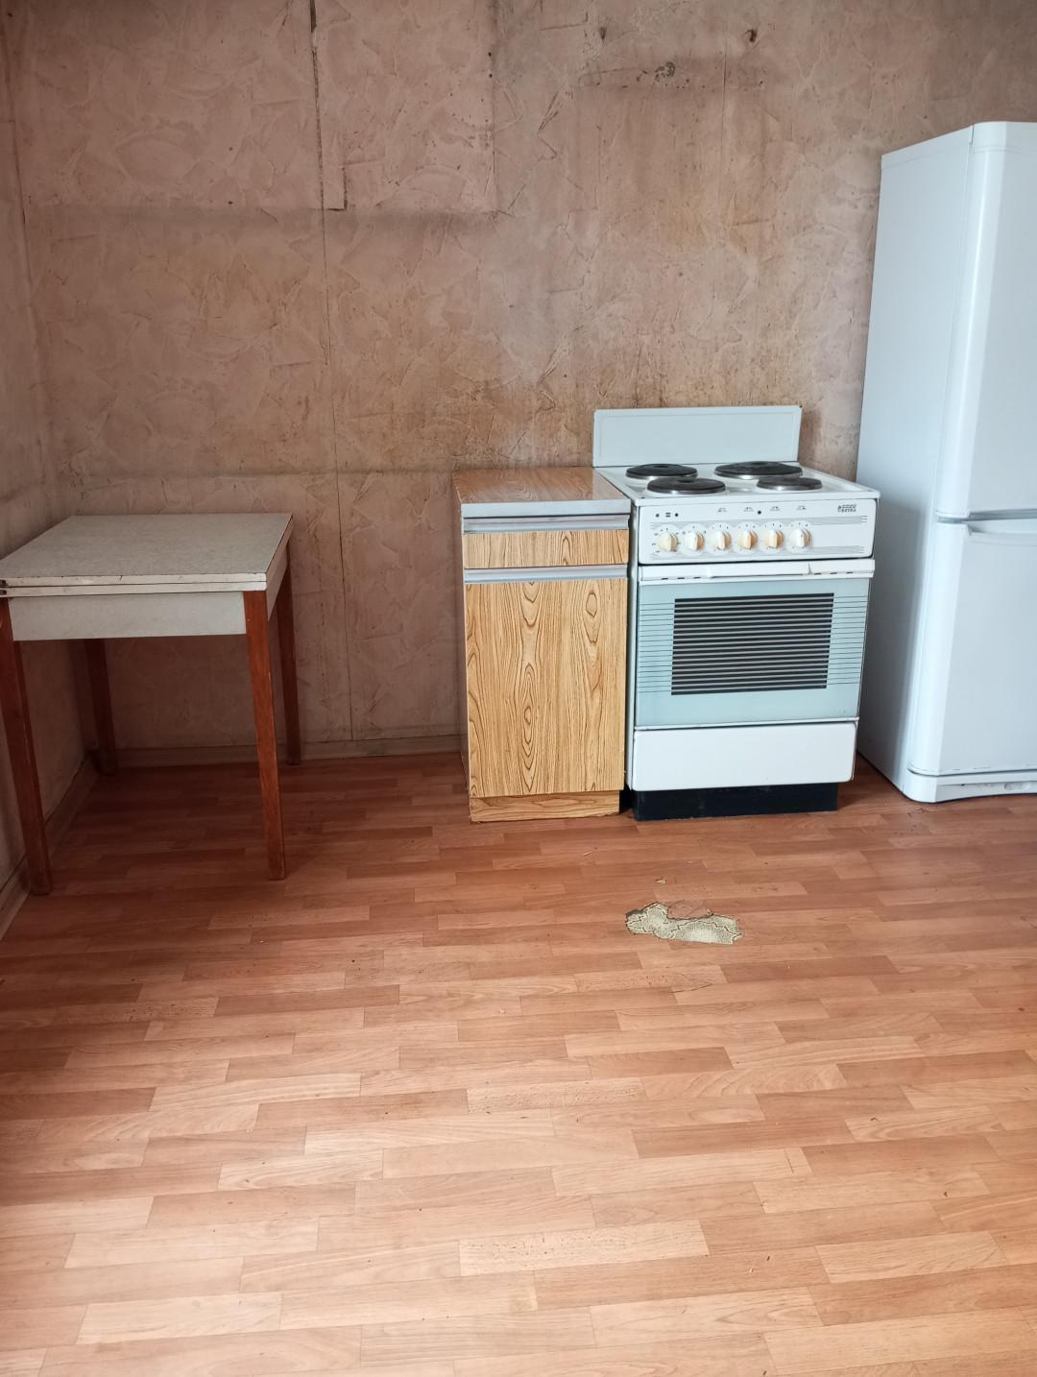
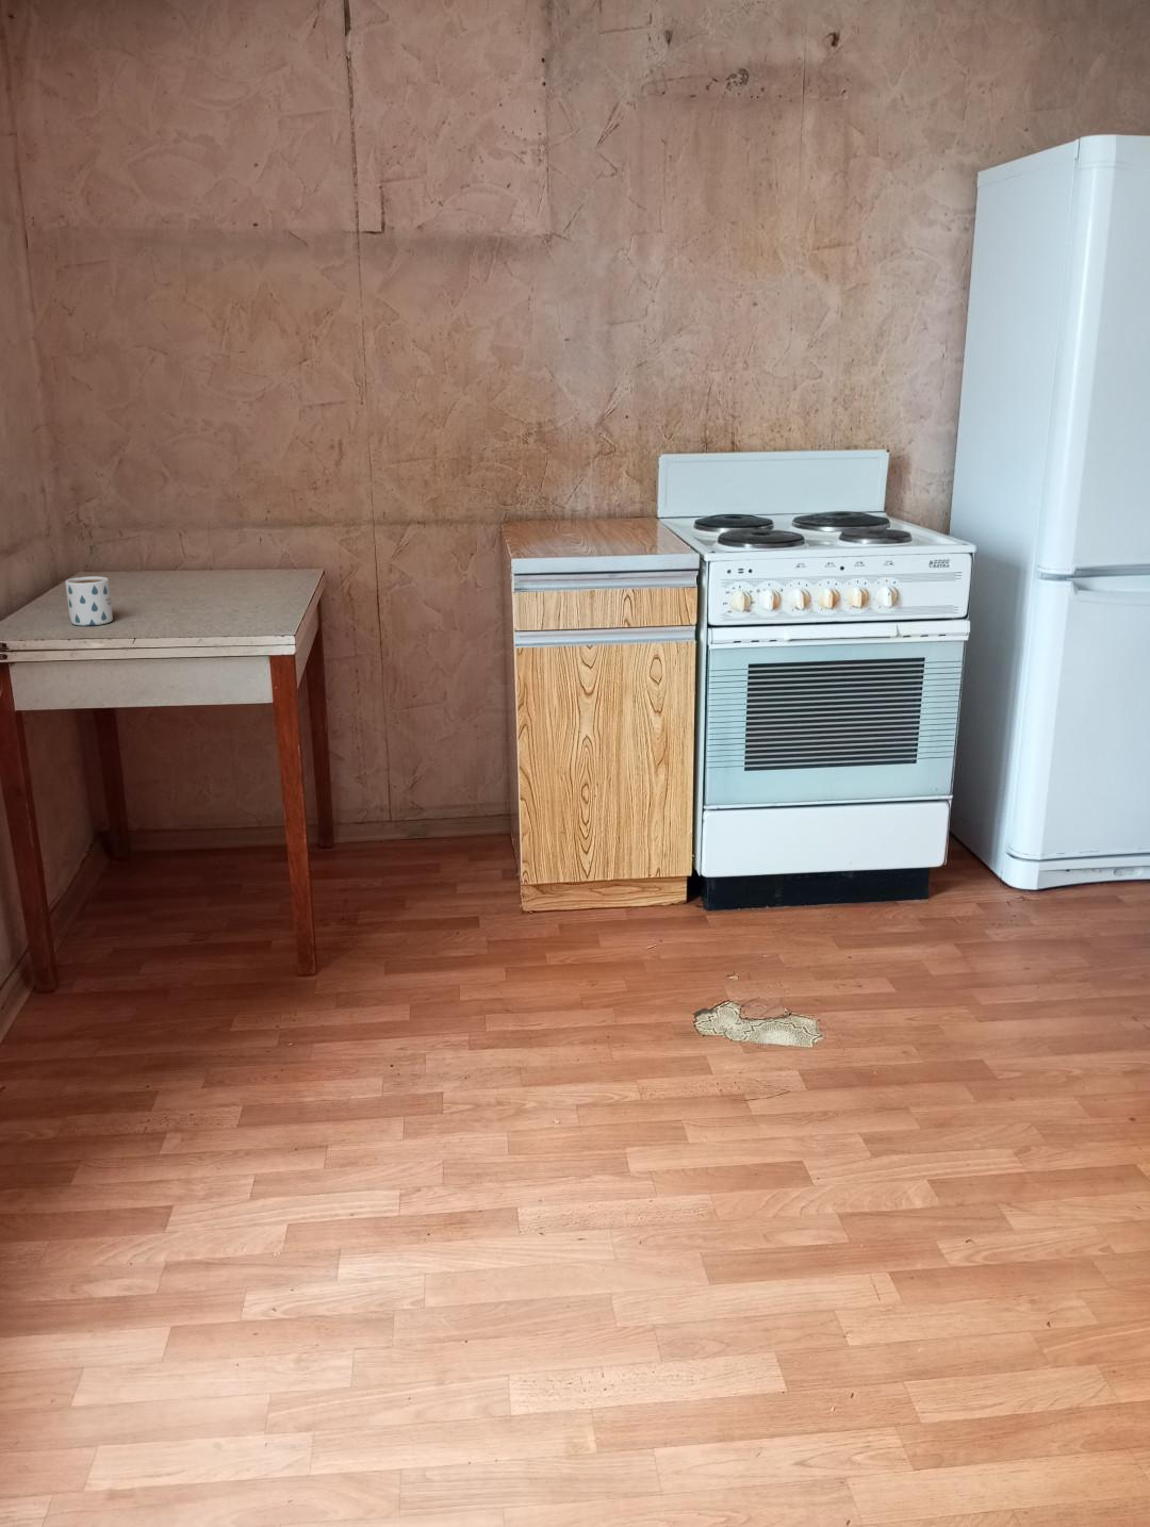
+ mug [64,575,114,627]
